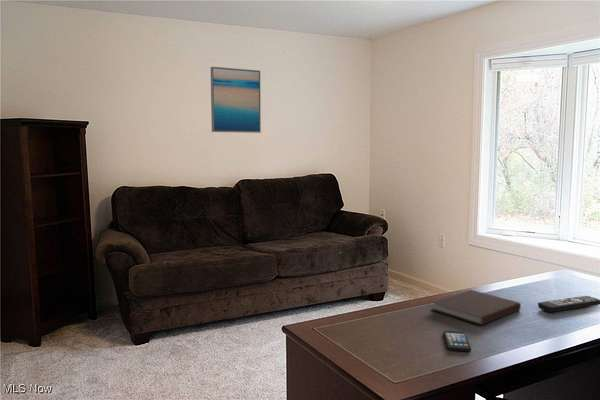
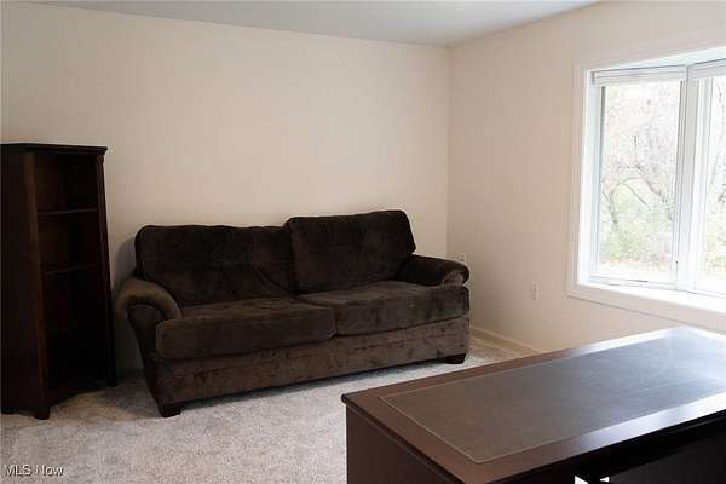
- smartphone [443,329,472,352]
- wall art [210,66,262,134]
- notebook [430,289,522,326]
- remote control [537,295,600,313]
